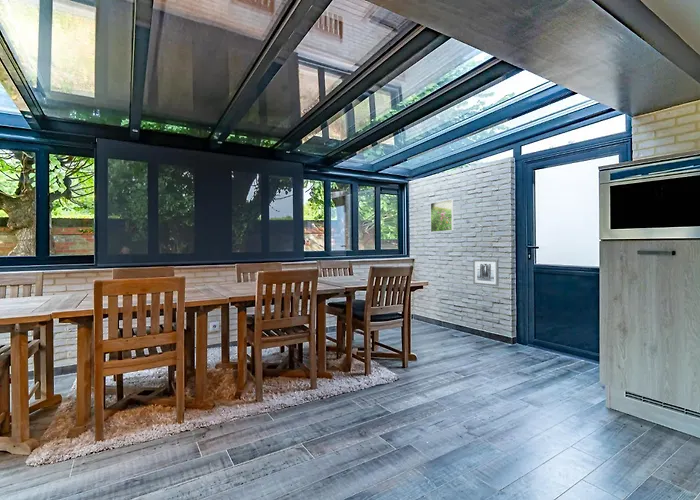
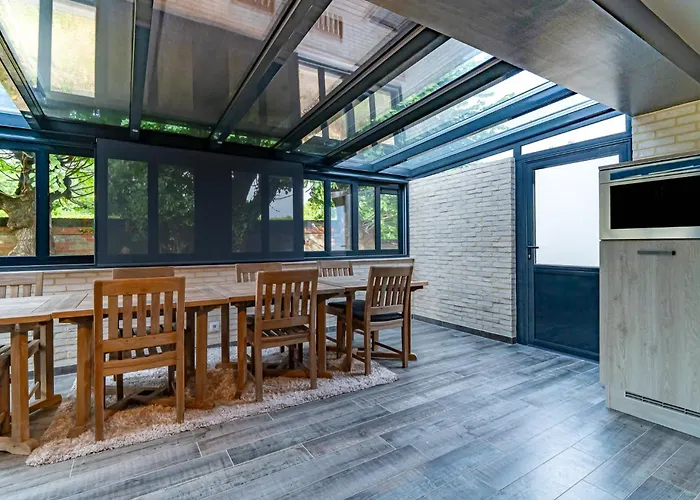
- wall art [472,258,500,287]
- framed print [430,199,455,233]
